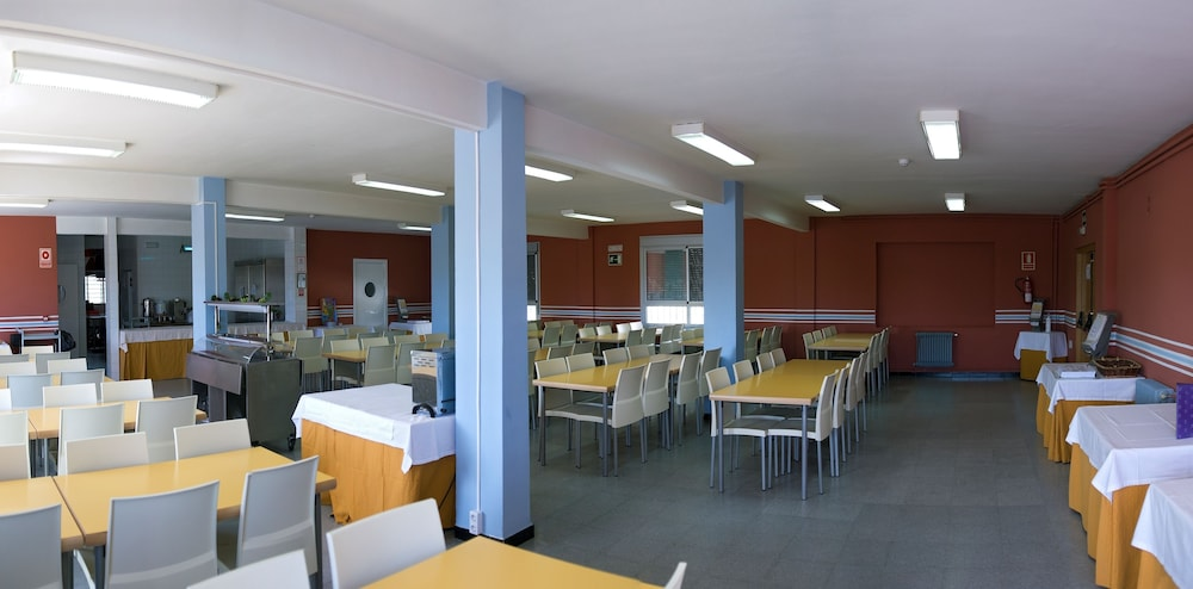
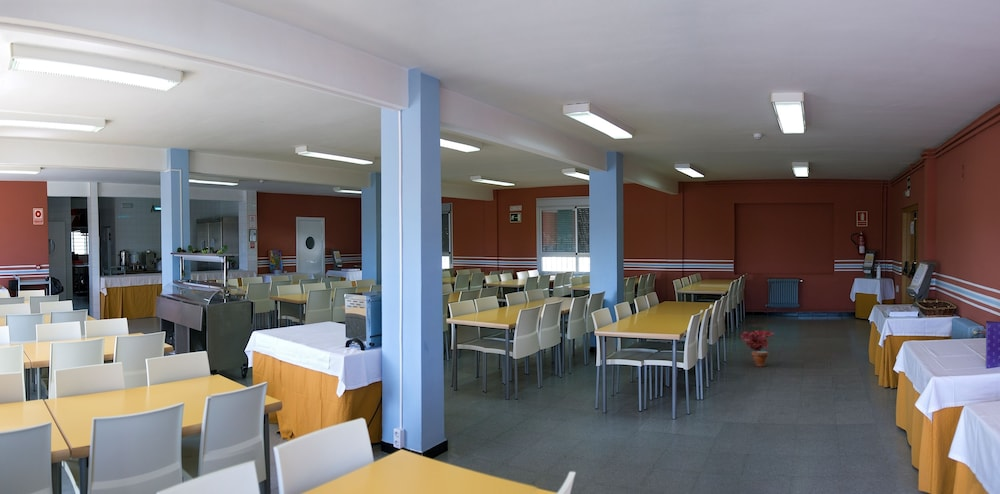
+ potted plant [740,329,775,368]
